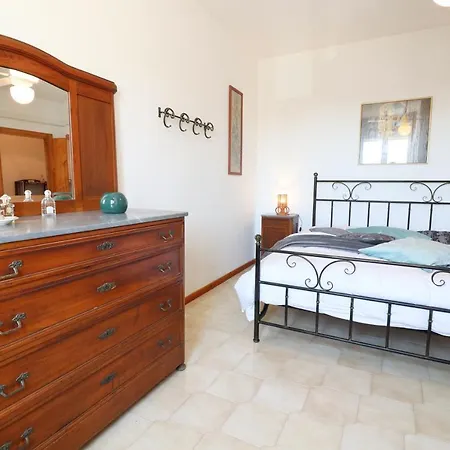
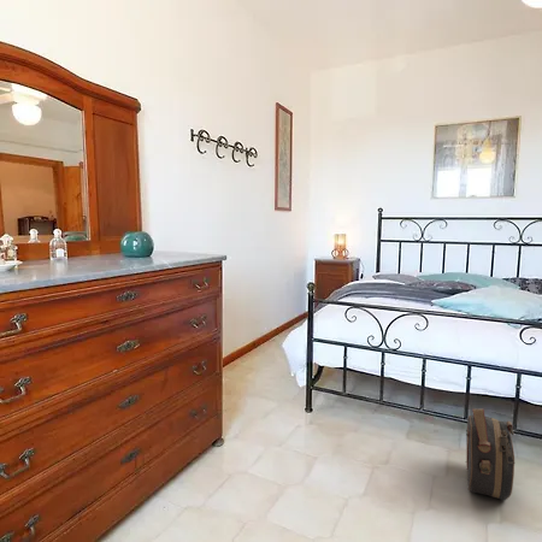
+ hat box [465,407,516,501]
